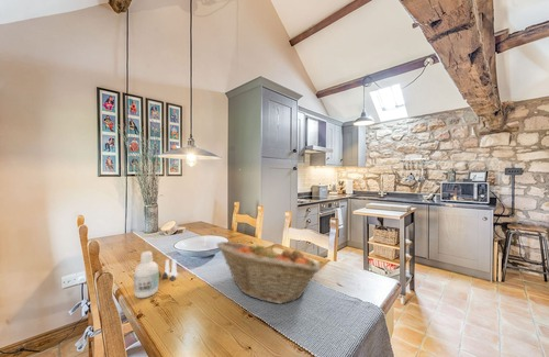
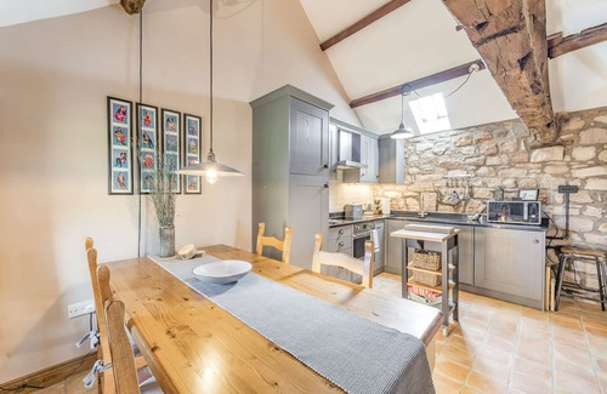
- salt and pepper shaker set [159,258,179,281]
- fruit basket [215,241,322,305]
- bottle [133,250,160,299]
